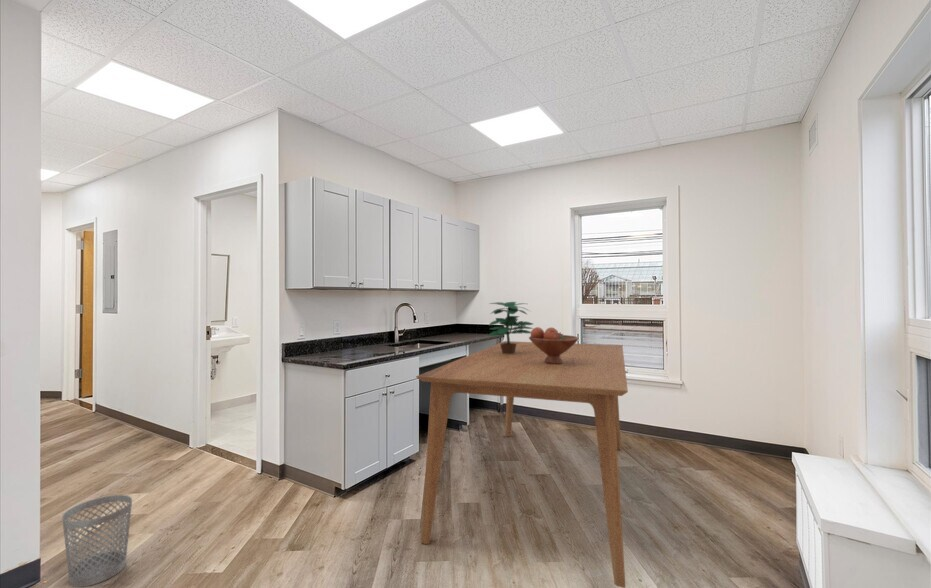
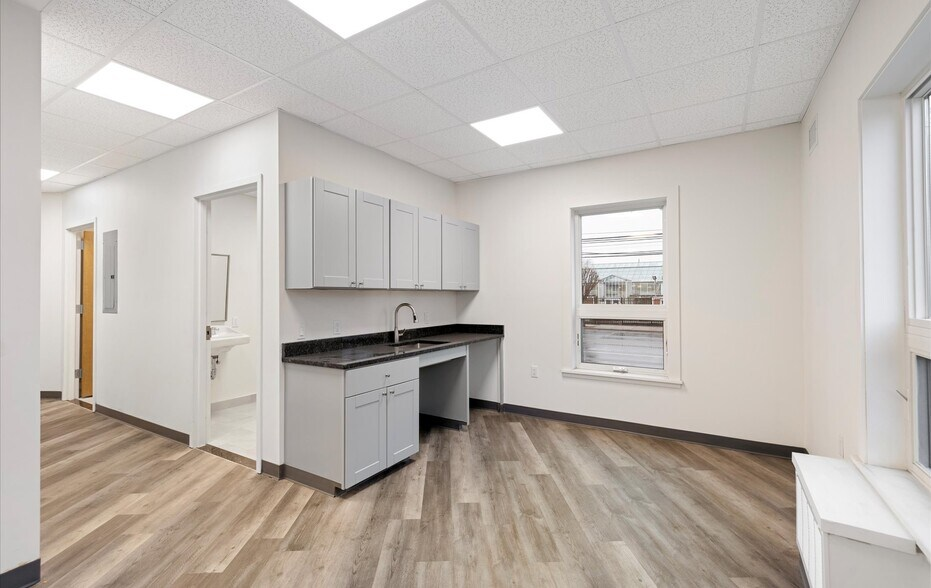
- wastebasket [61,494,133,588]
- dining table [415,340,629,588]
- potted plant [488,301,534,354]
- fruit bowl [528,326,579,364]
